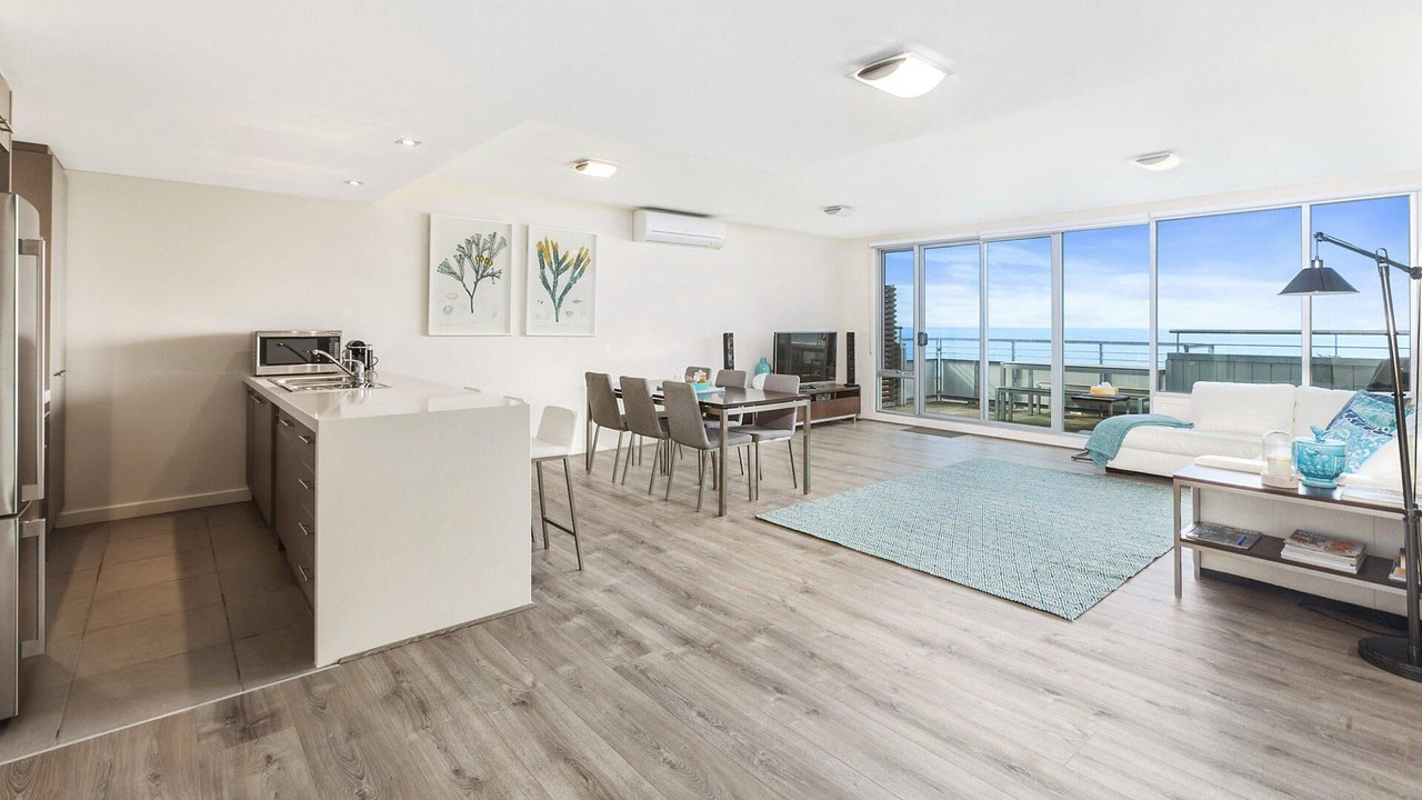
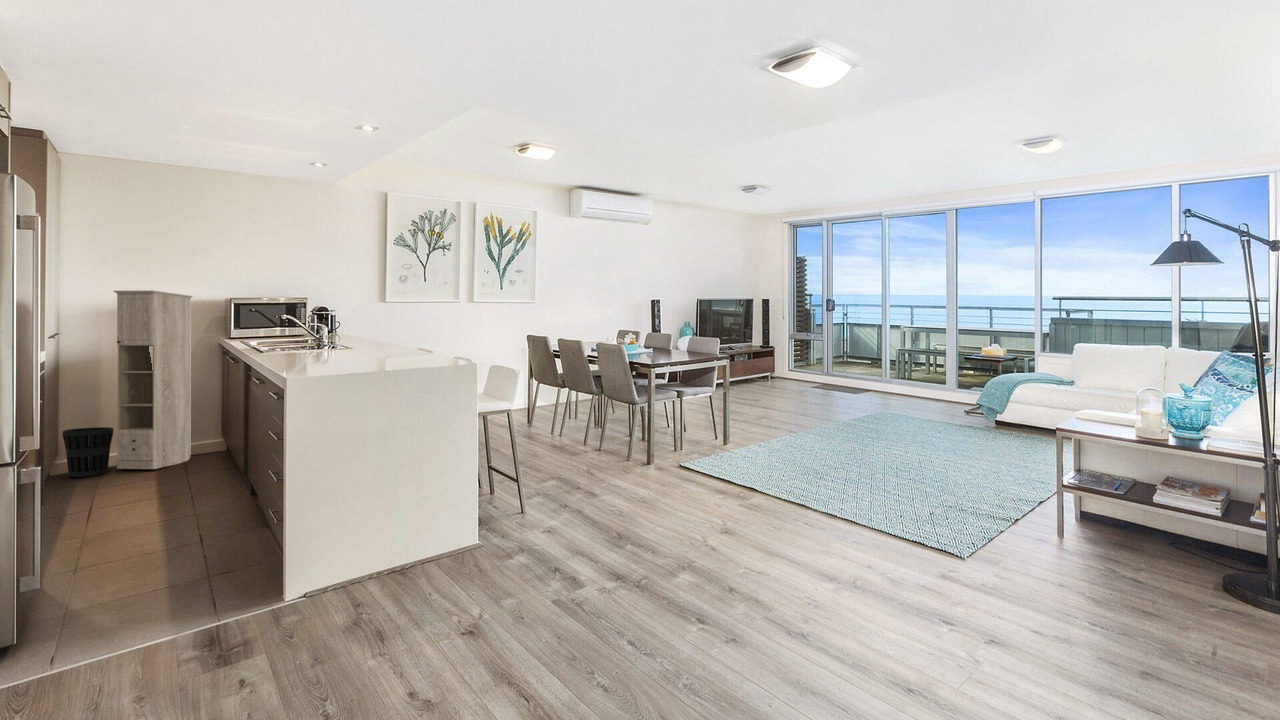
+ storage cabinet [113,290,193,470]
+ wastebasket [61,426,115,478]
